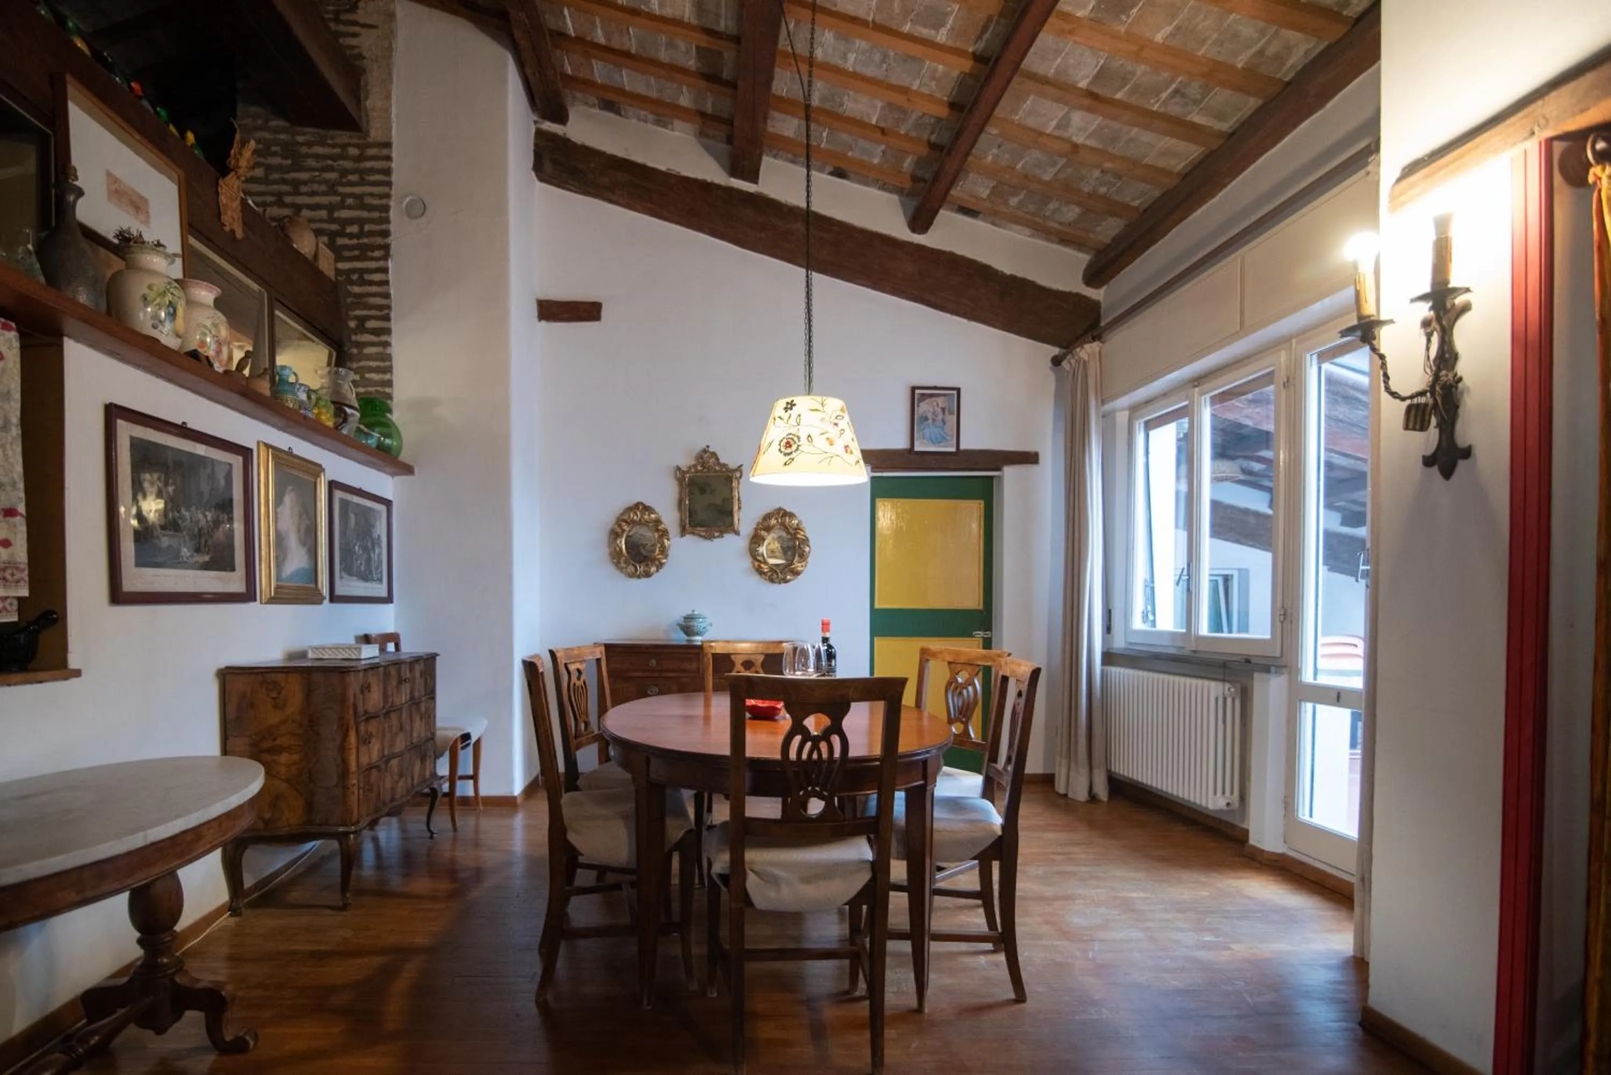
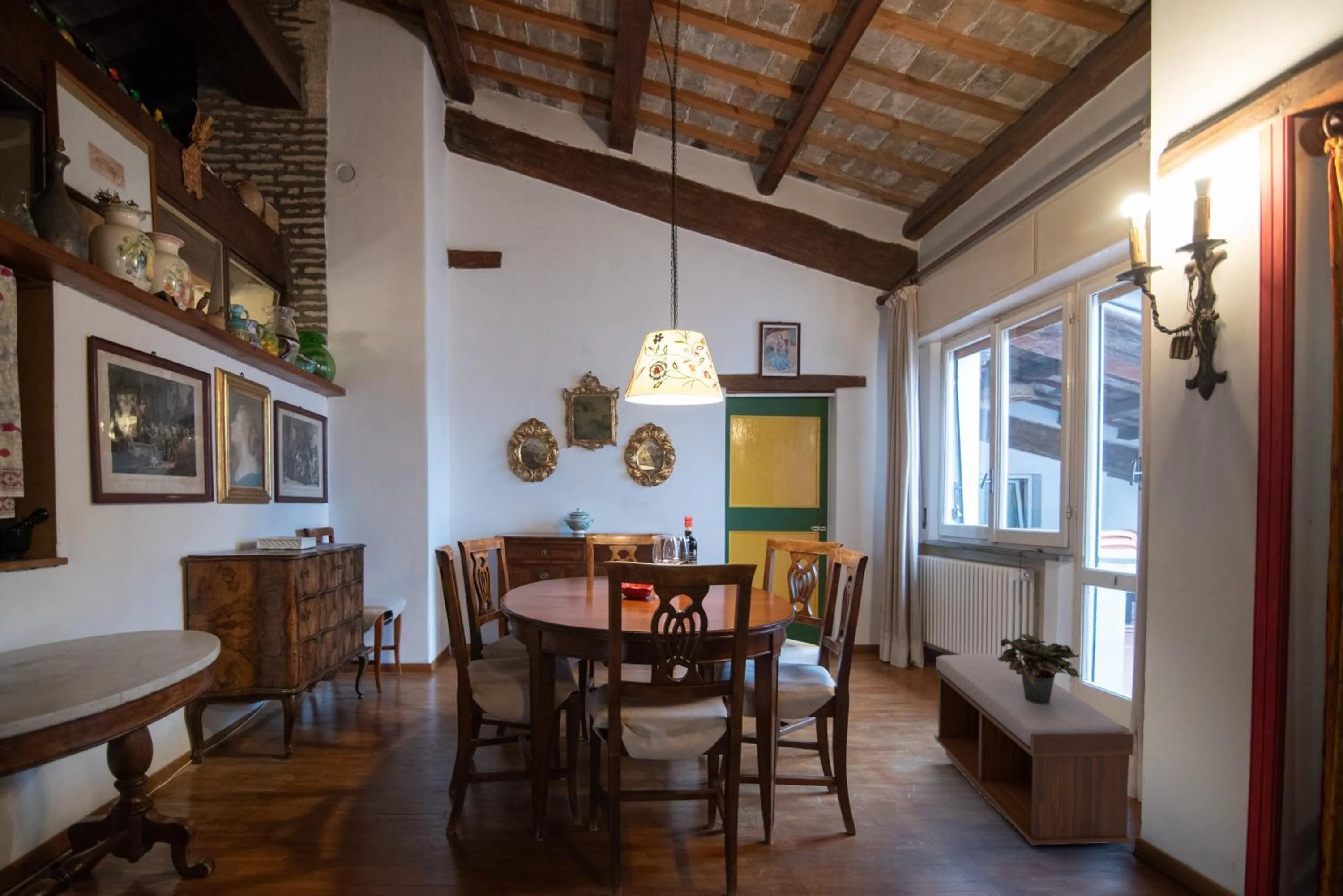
+ potted plant [997,633,1082,704]
+ bench [934,653,1134,845]
